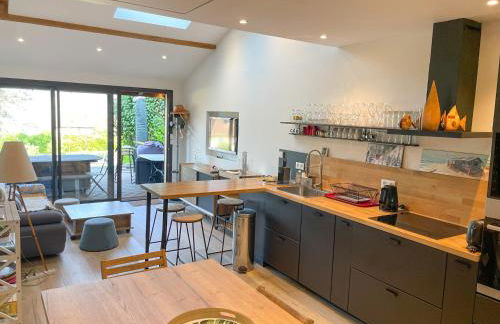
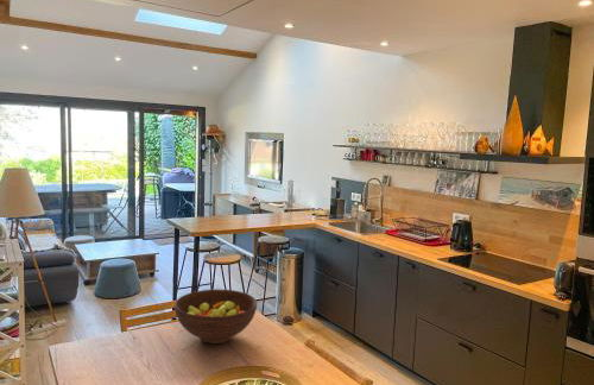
+ fruit bowl [173,289,258,345]
